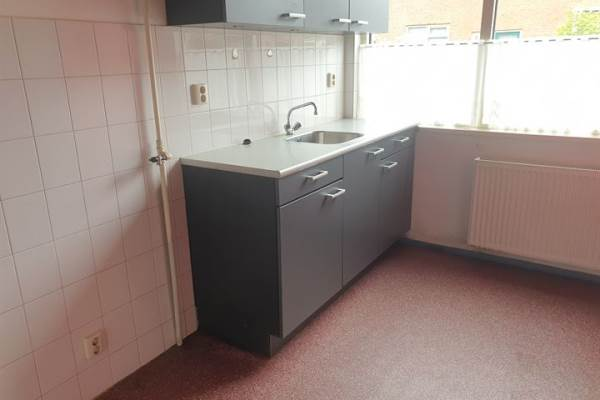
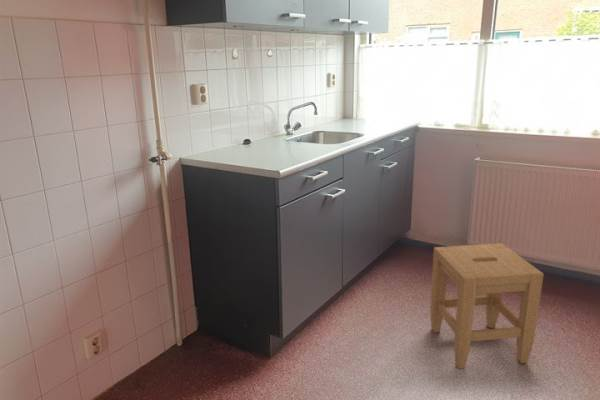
+ stool [429,242,545,370]
